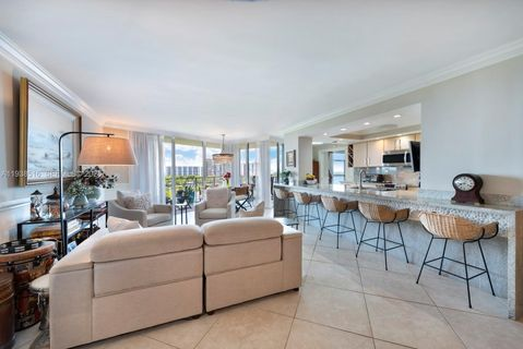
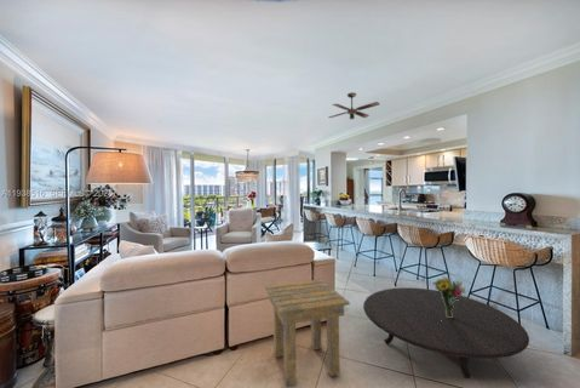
+ side table [264,278,351,388]
+ ceiling fan [327,91,380,120]
+ bouquet [431,275,469,321]
+ table [362,286,530,380]
